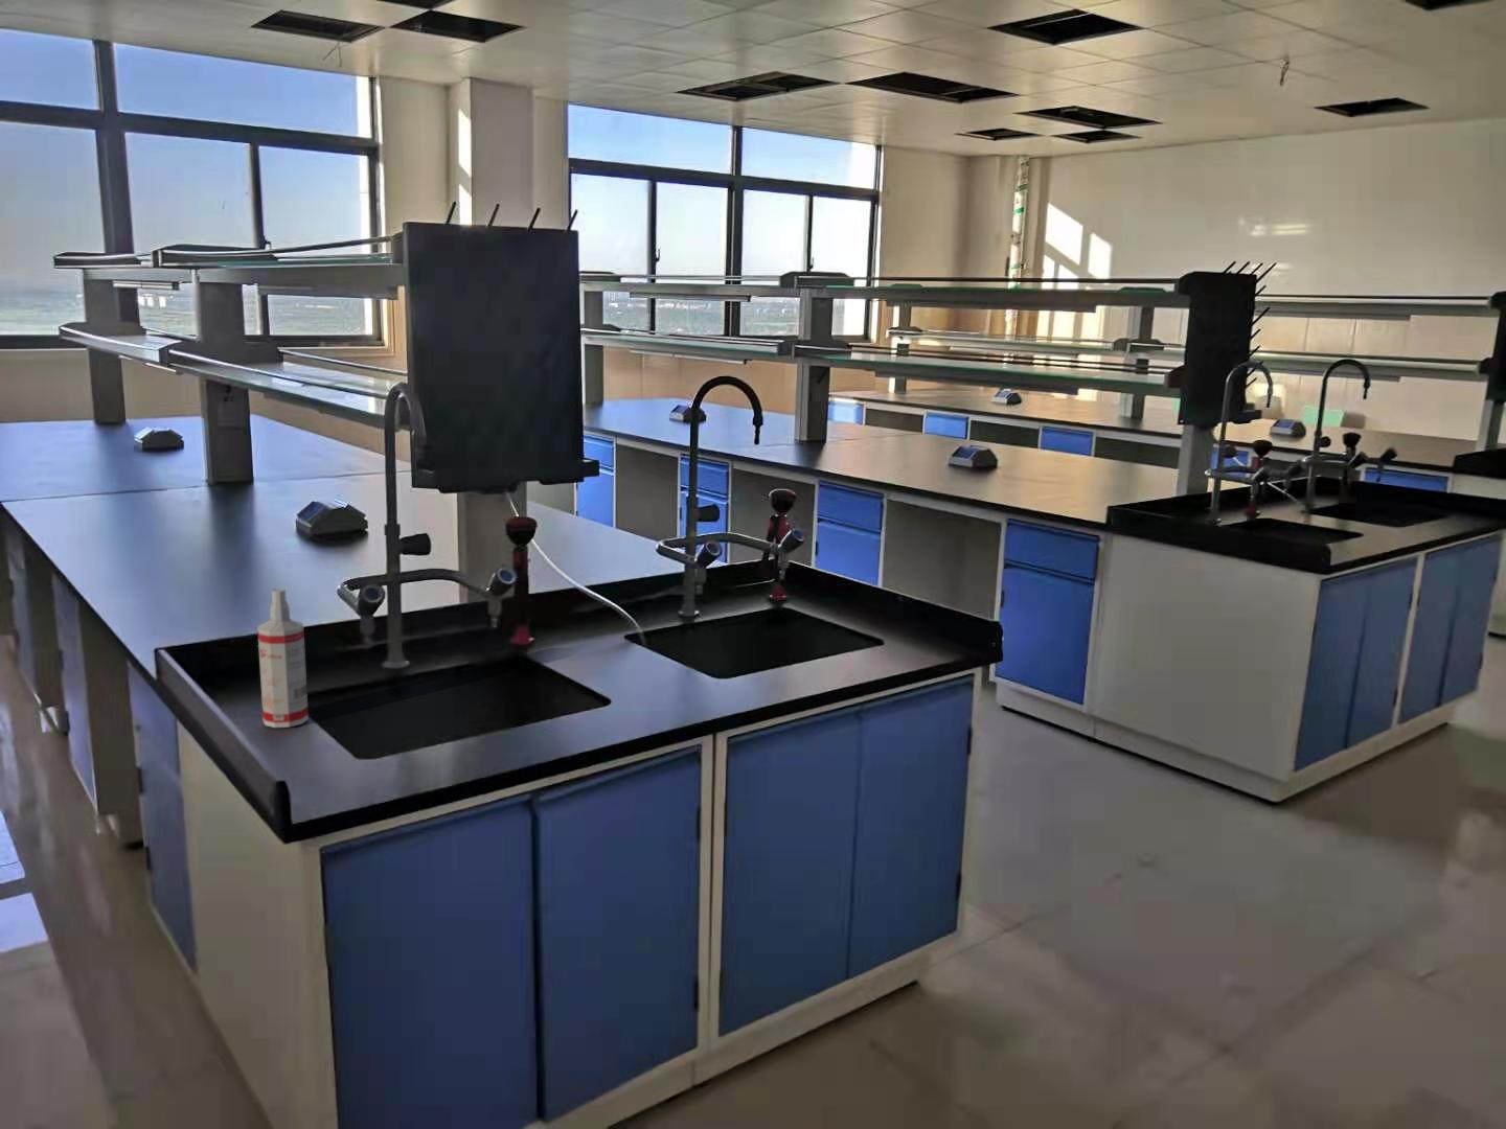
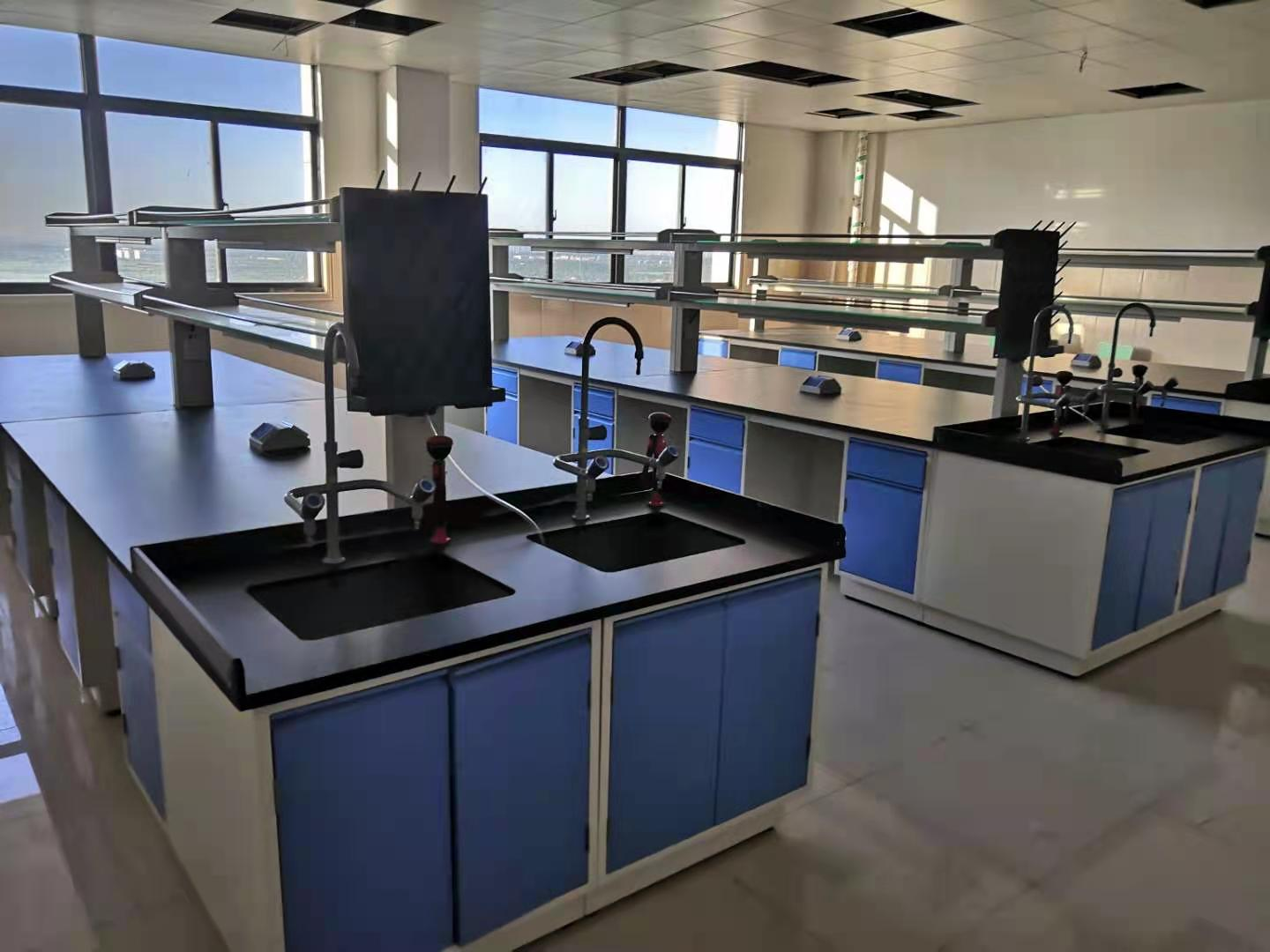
- spray bottle [256,587,310,728]
